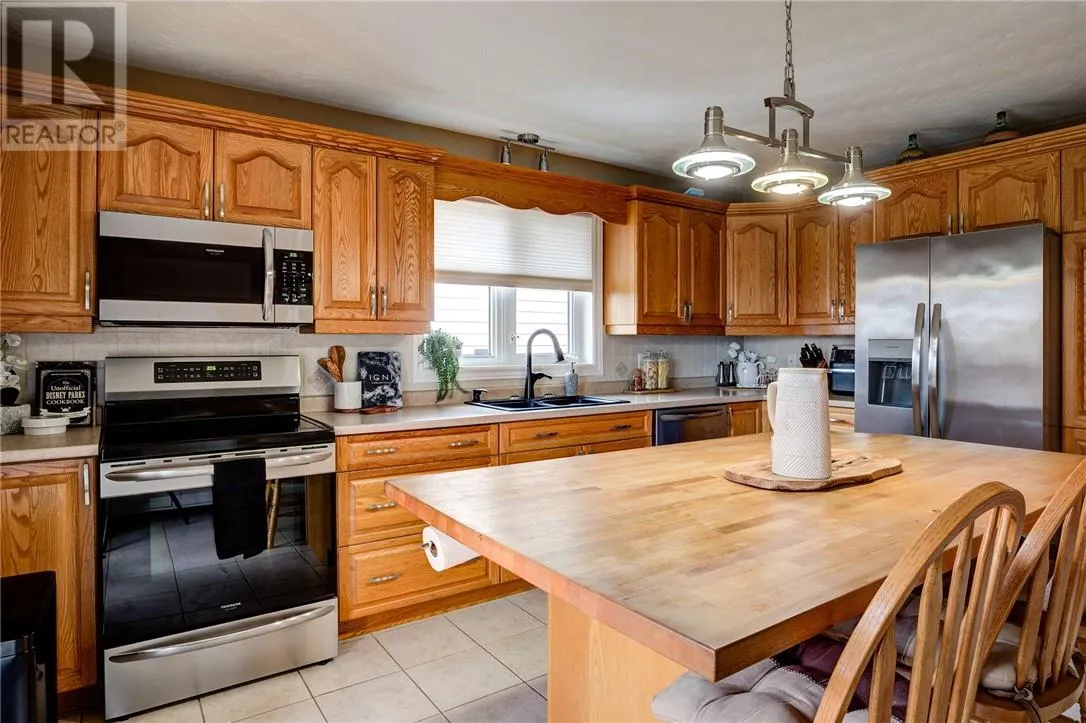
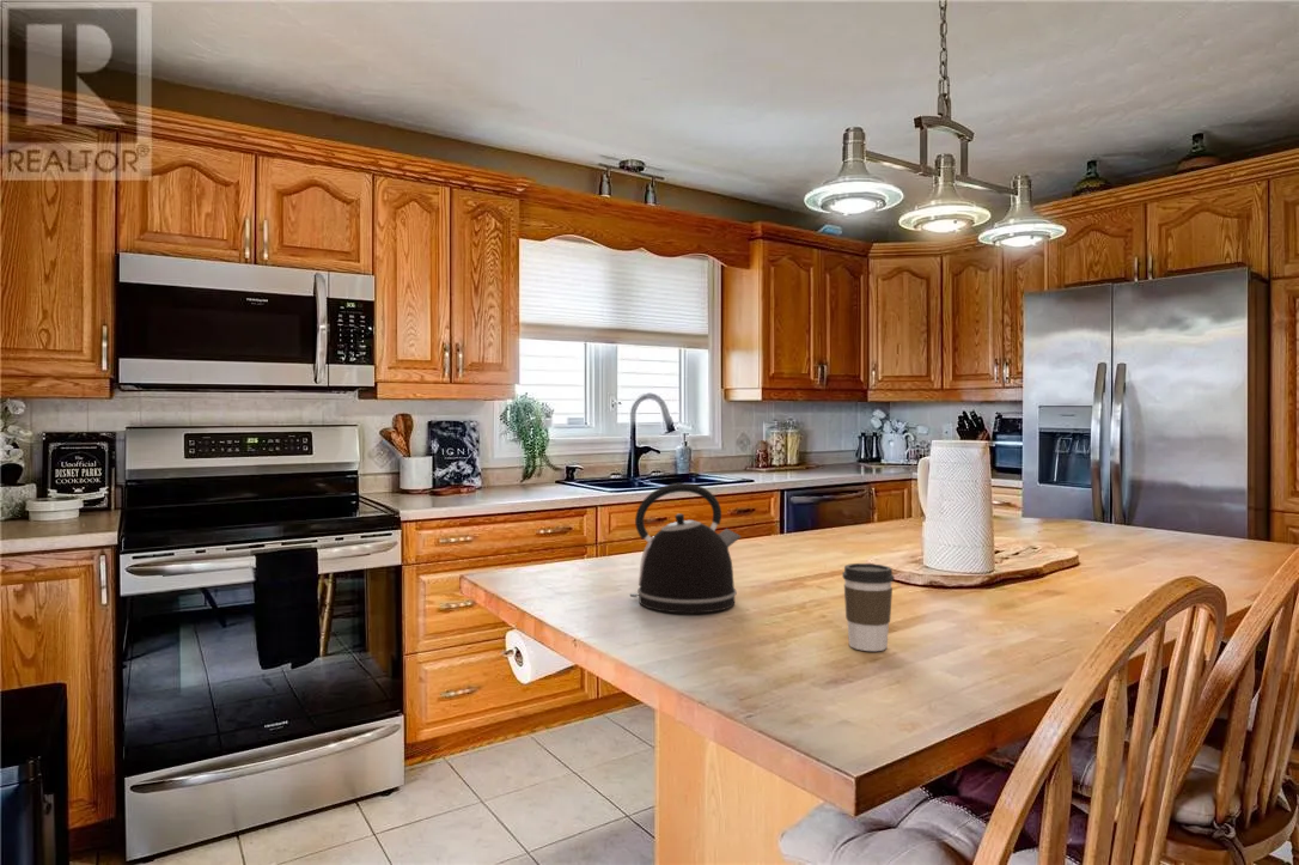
+ coffee cup [841,562,895,652]
+ kettle [629,482,743,614]
